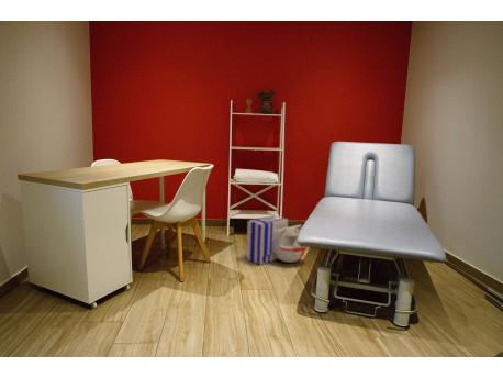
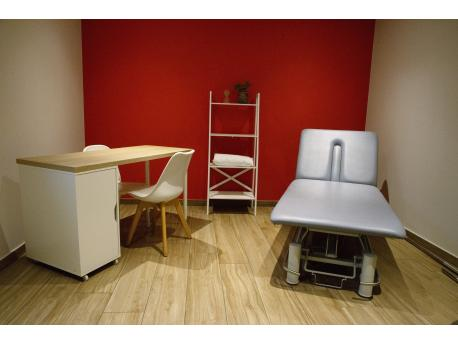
- wastebasket [246,214,308,266]
